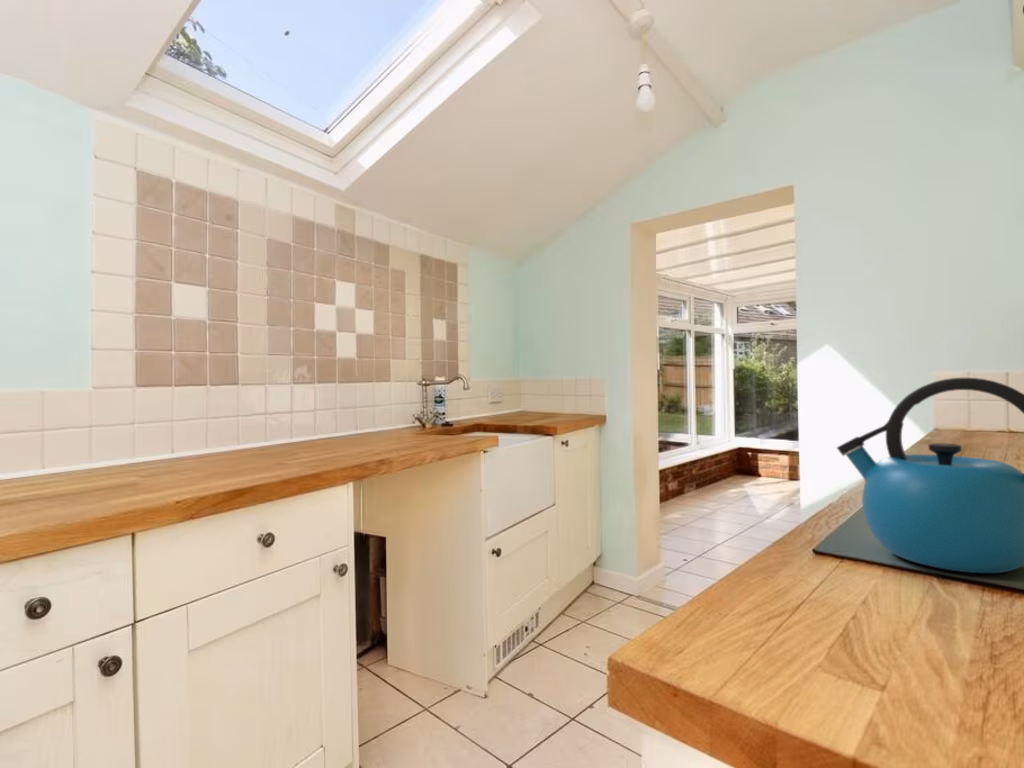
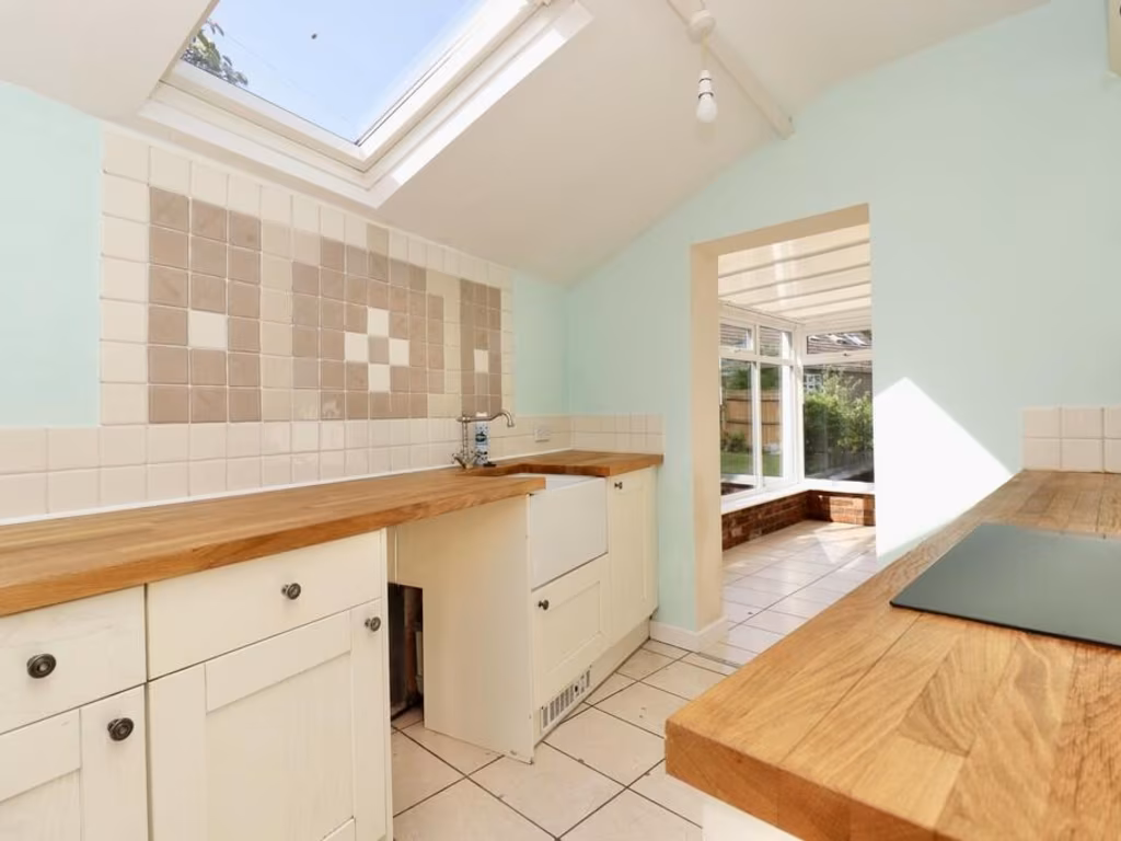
- kettle [836,377,1024,574]
